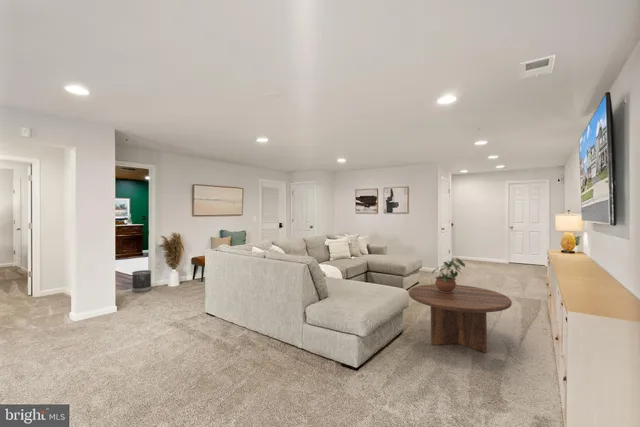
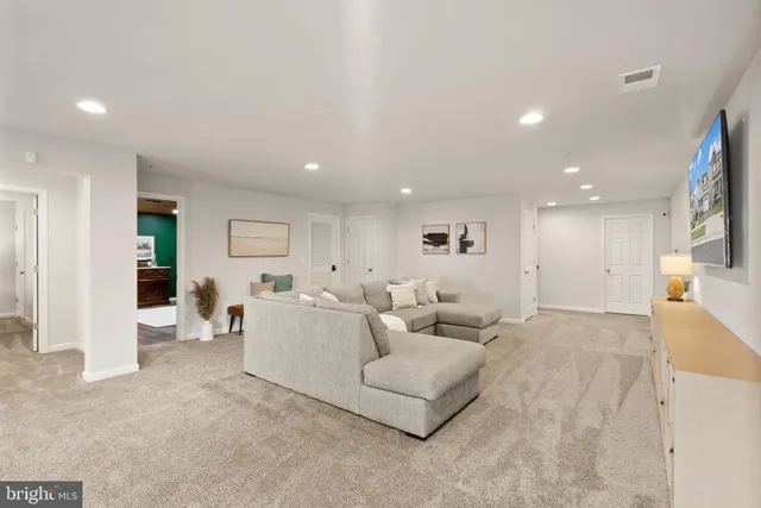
- coffee table [408,283,513,354]
- potted plant [431,257,466,293]
- wastebasket [131,269,152,293]
